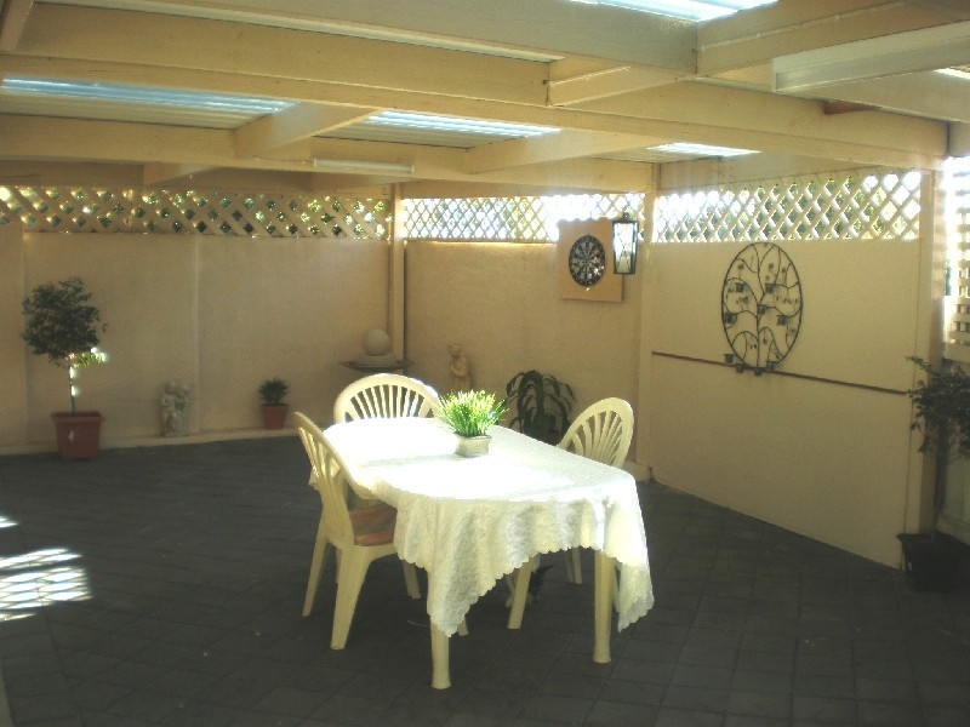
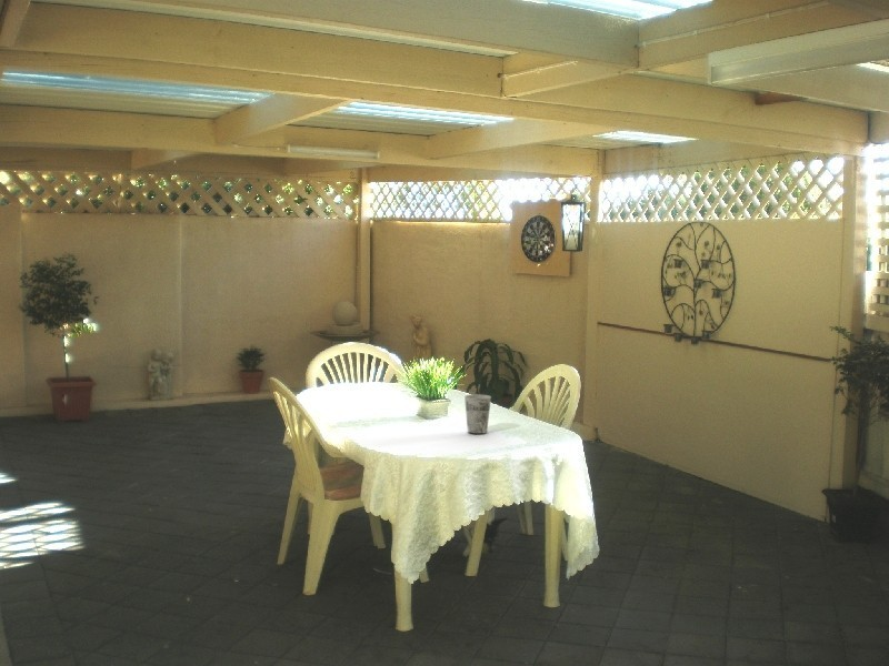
+ cup [463,394,492,435]
